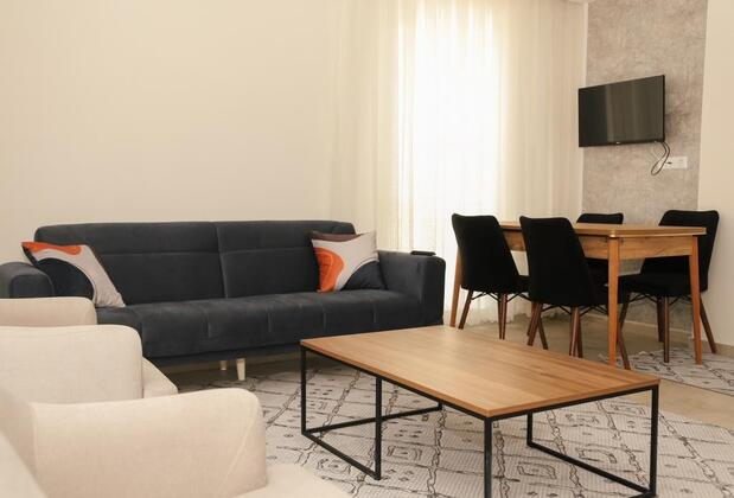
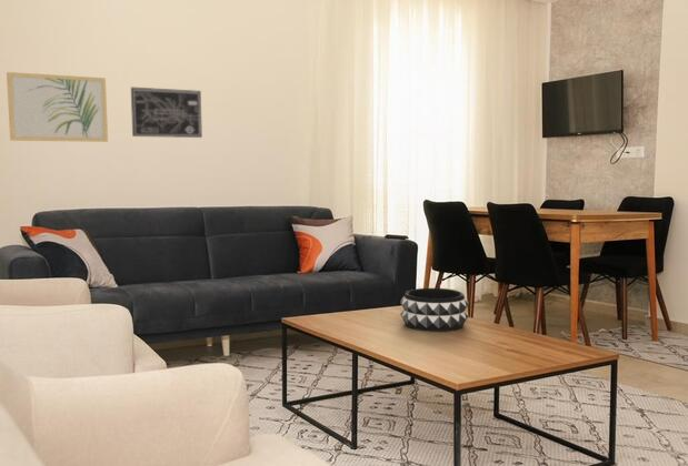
+ wall art [130,87,203,139]
+ wall art [6,71,109,143]
+ decorative bowl [399,287,470,333]
